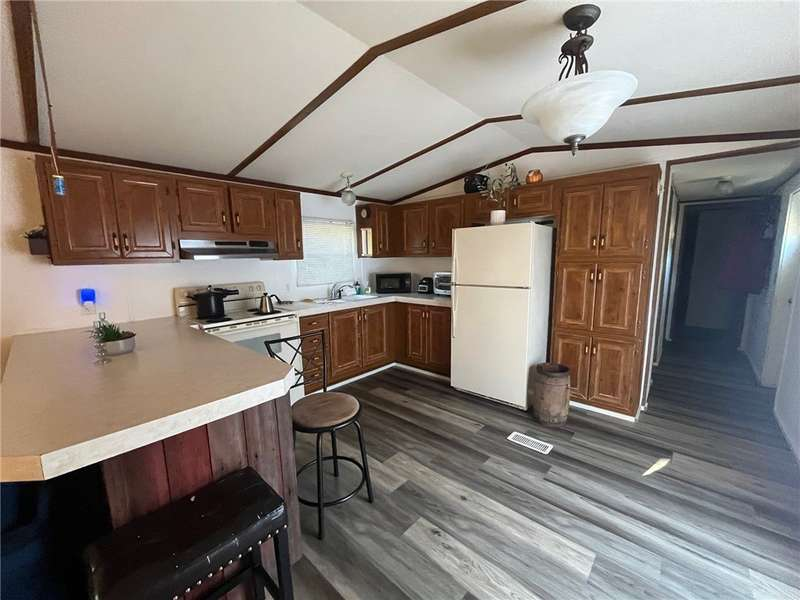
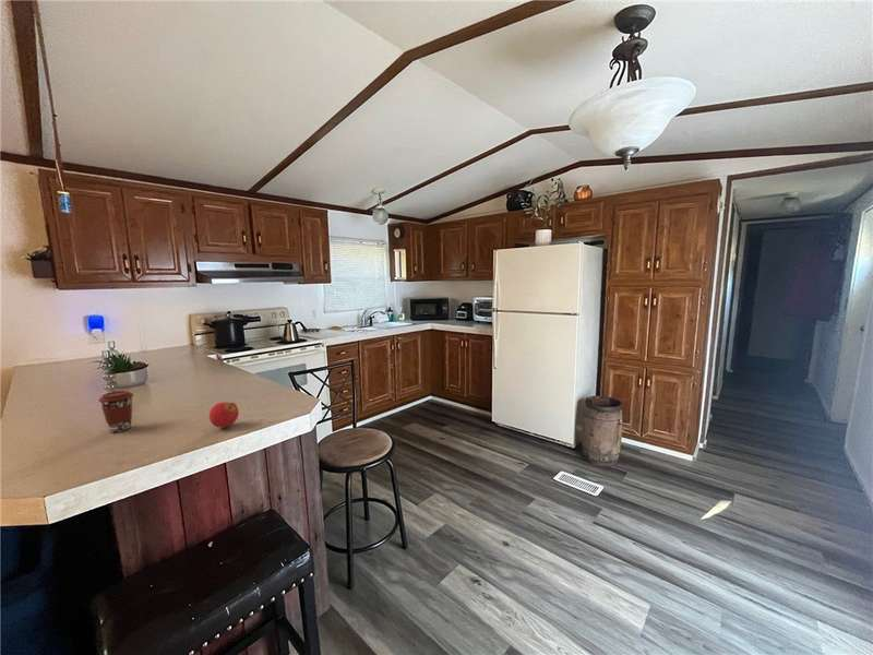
+ coffee cup [97,390,134,433]
+ fruit [208,401,240,429]
